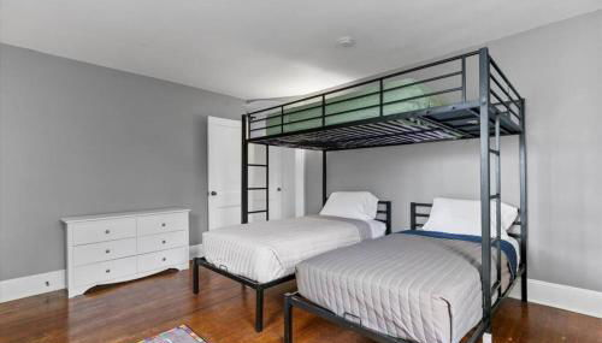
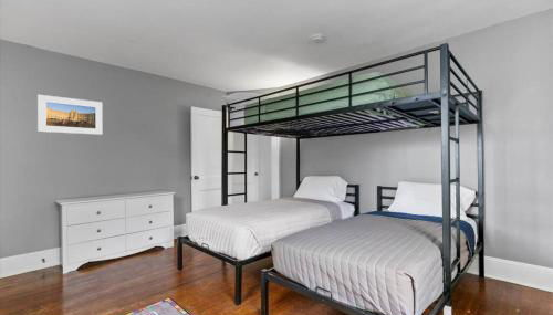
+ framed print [36,94,103,136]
